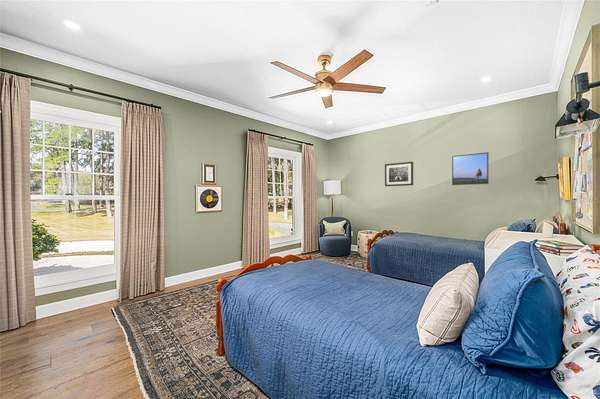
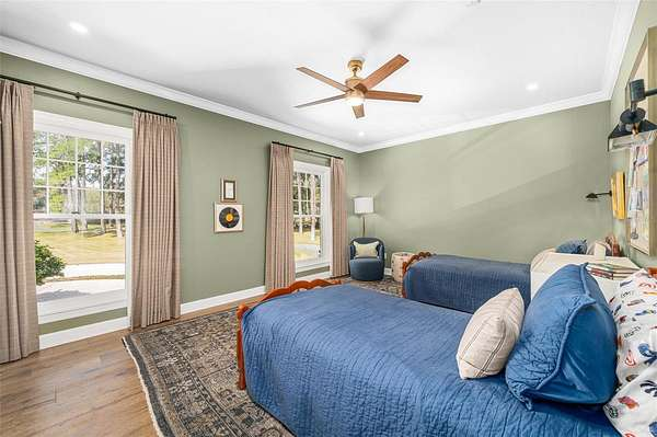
- wall art [384,161,414,187]
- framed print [451,151,489,186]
